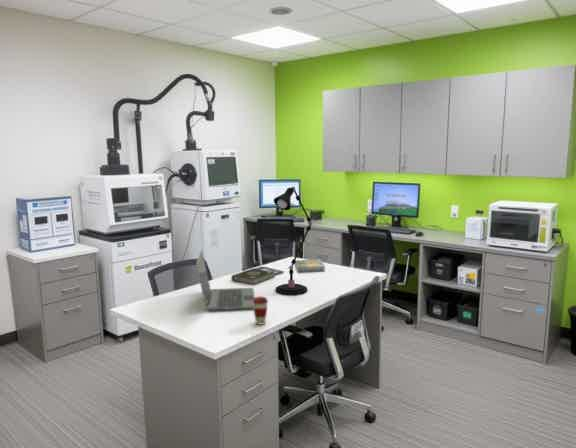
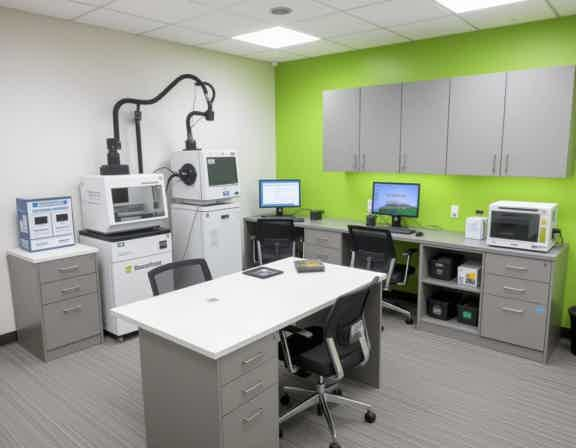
- book [231,267,276,285]
- coffee cup [252,295,269,326]
- laptop [195,249,255,311]
- desk lamp [273,186,313,296]
